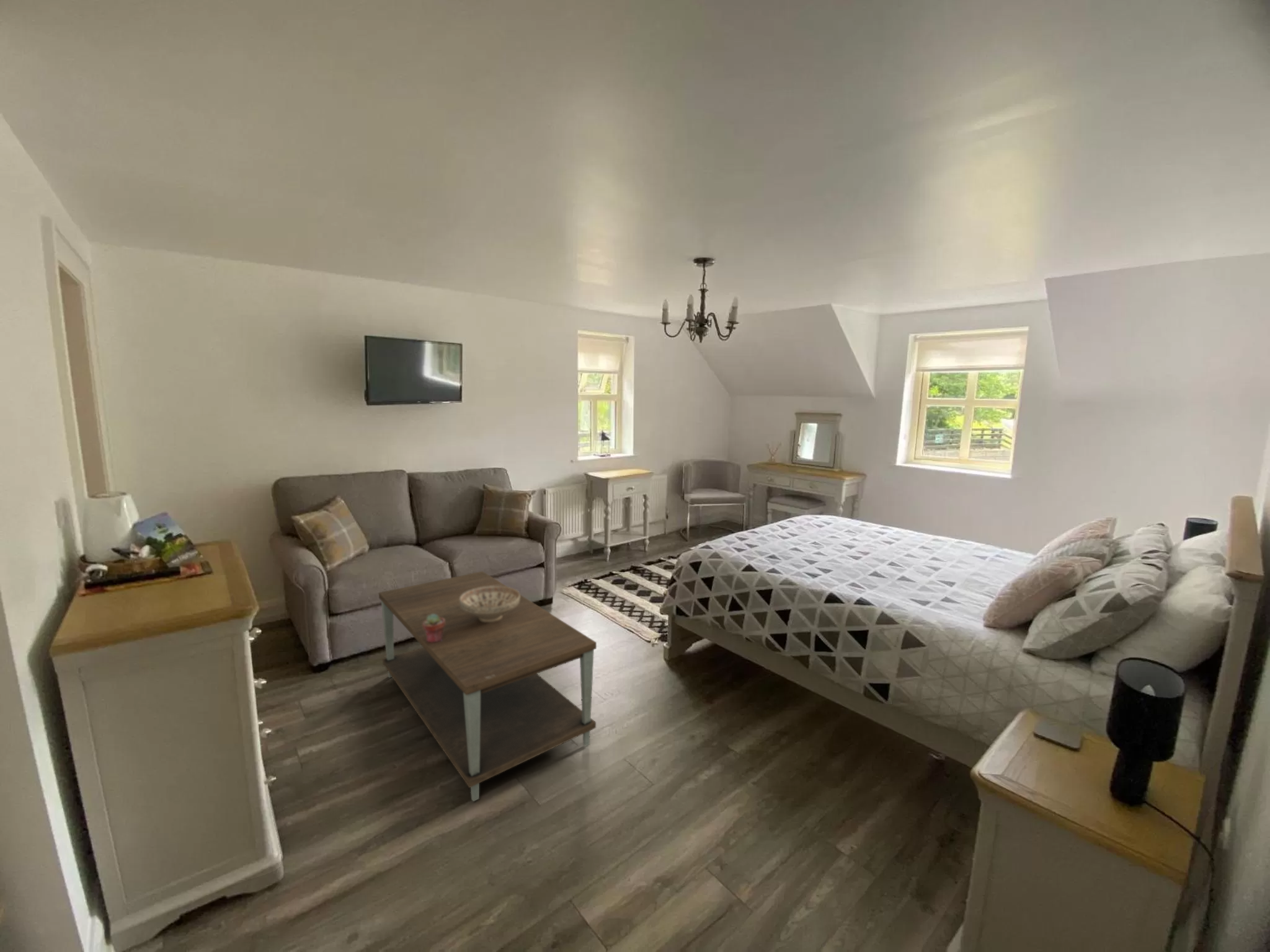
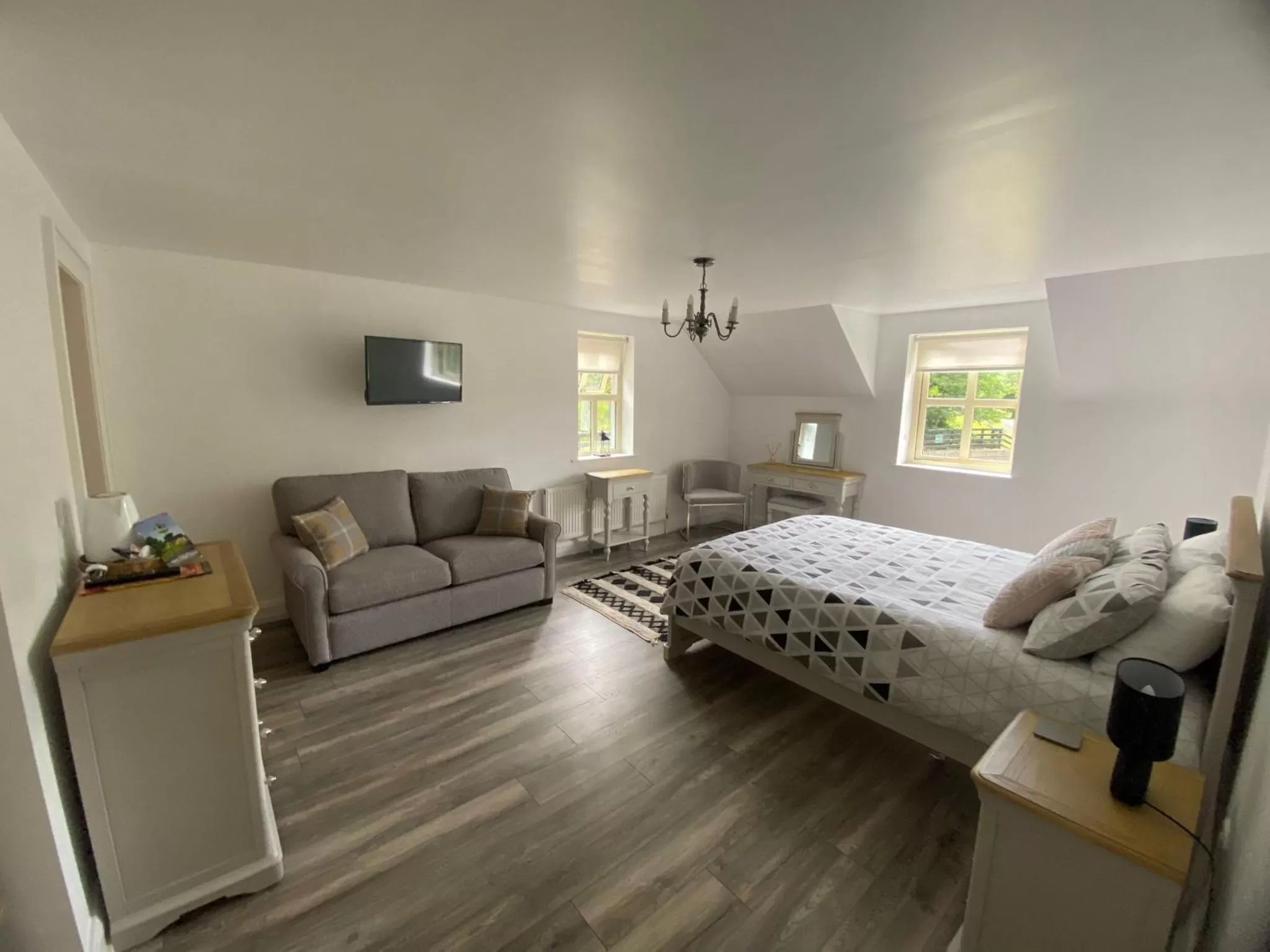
- decorative bowl [460,586,520,622]
- coffee table [378,571,597,802]
- potted succulent [423,614,445,643]
